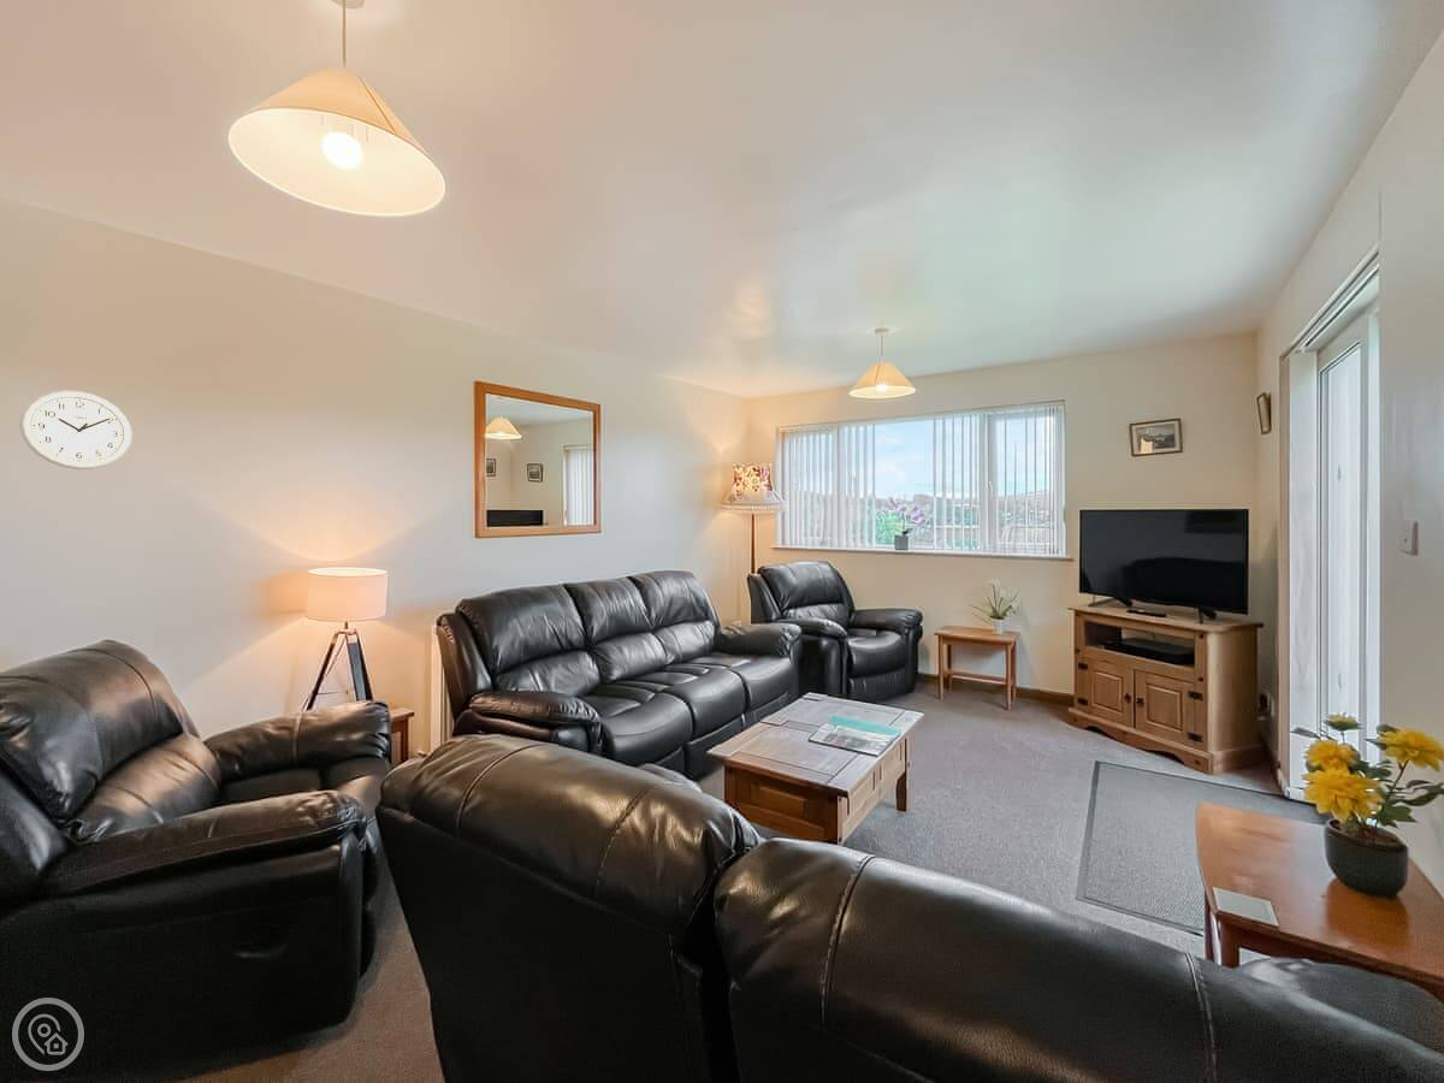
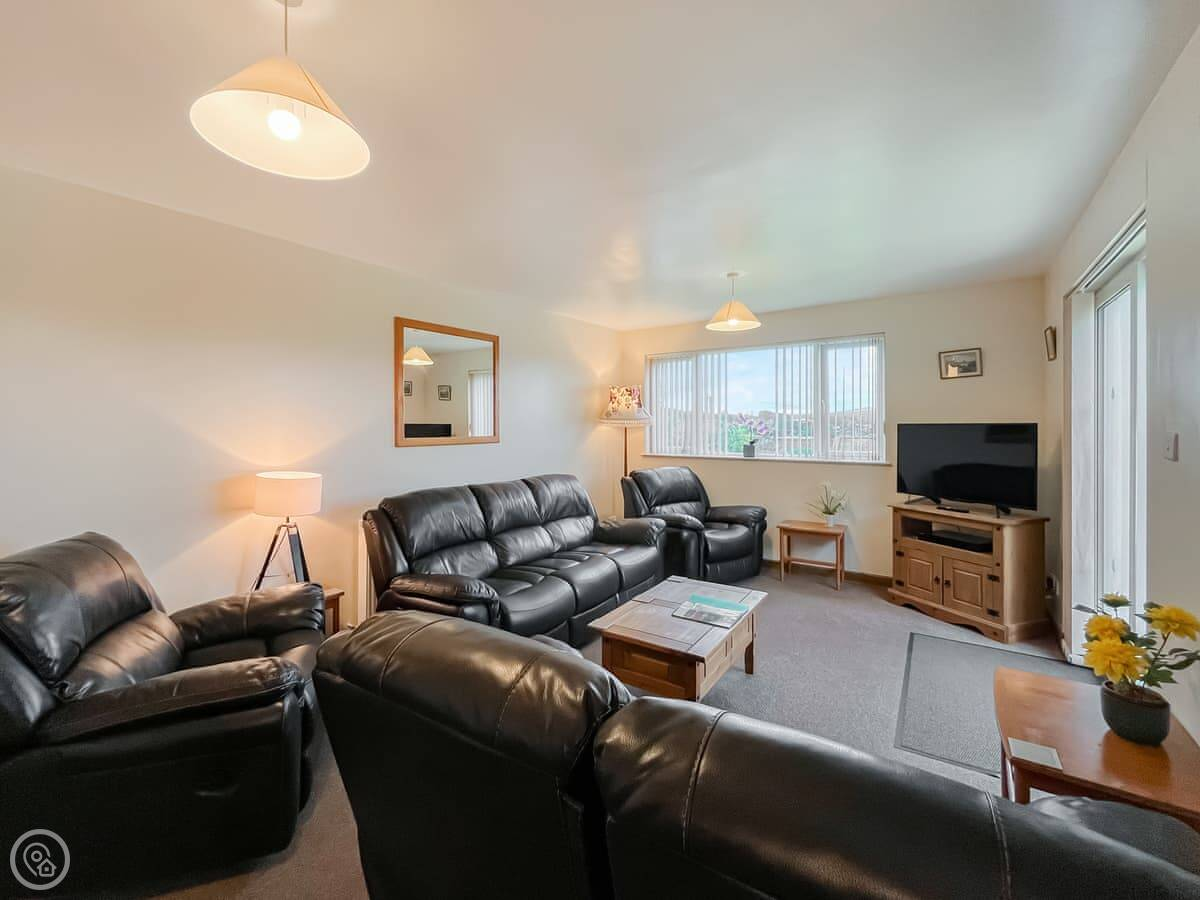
- wall clock [18,389,134,471]
